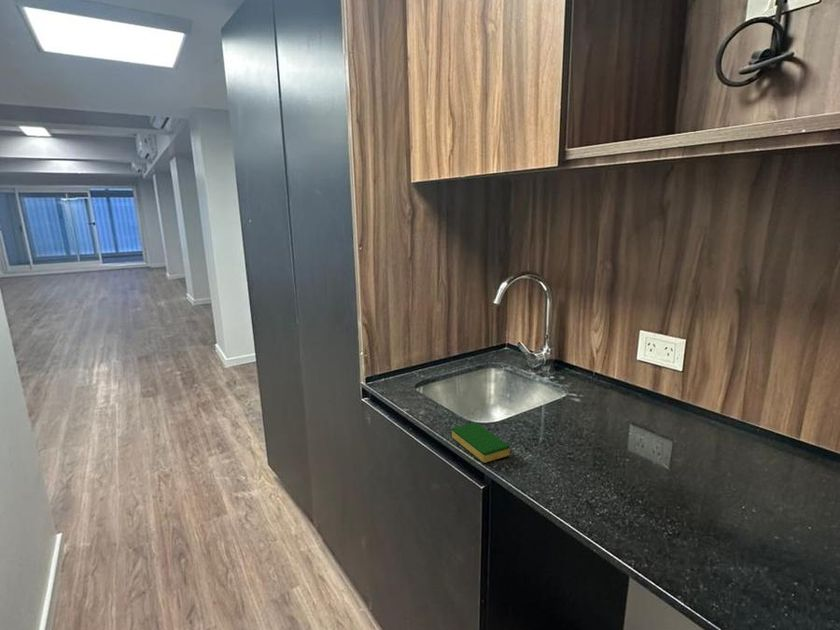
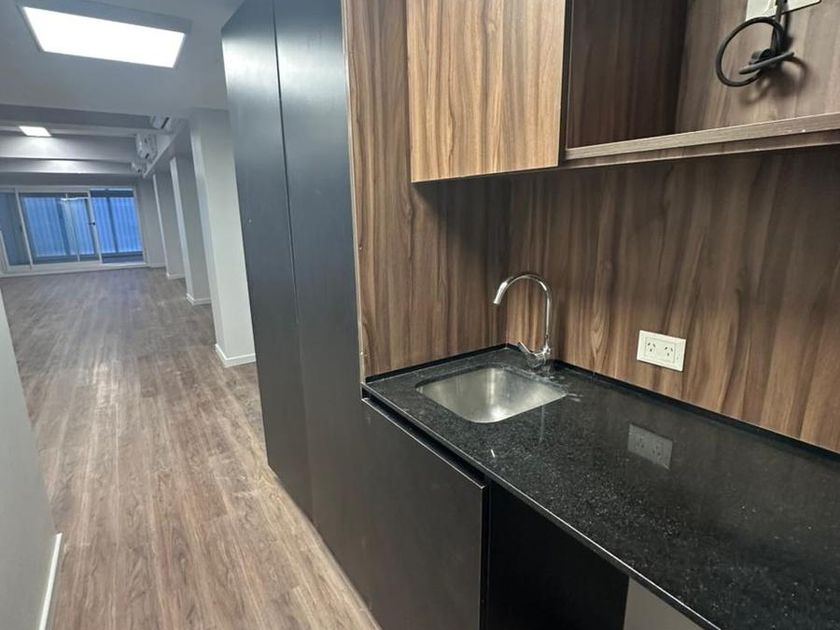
- dish sponge [451,421,511,464]
